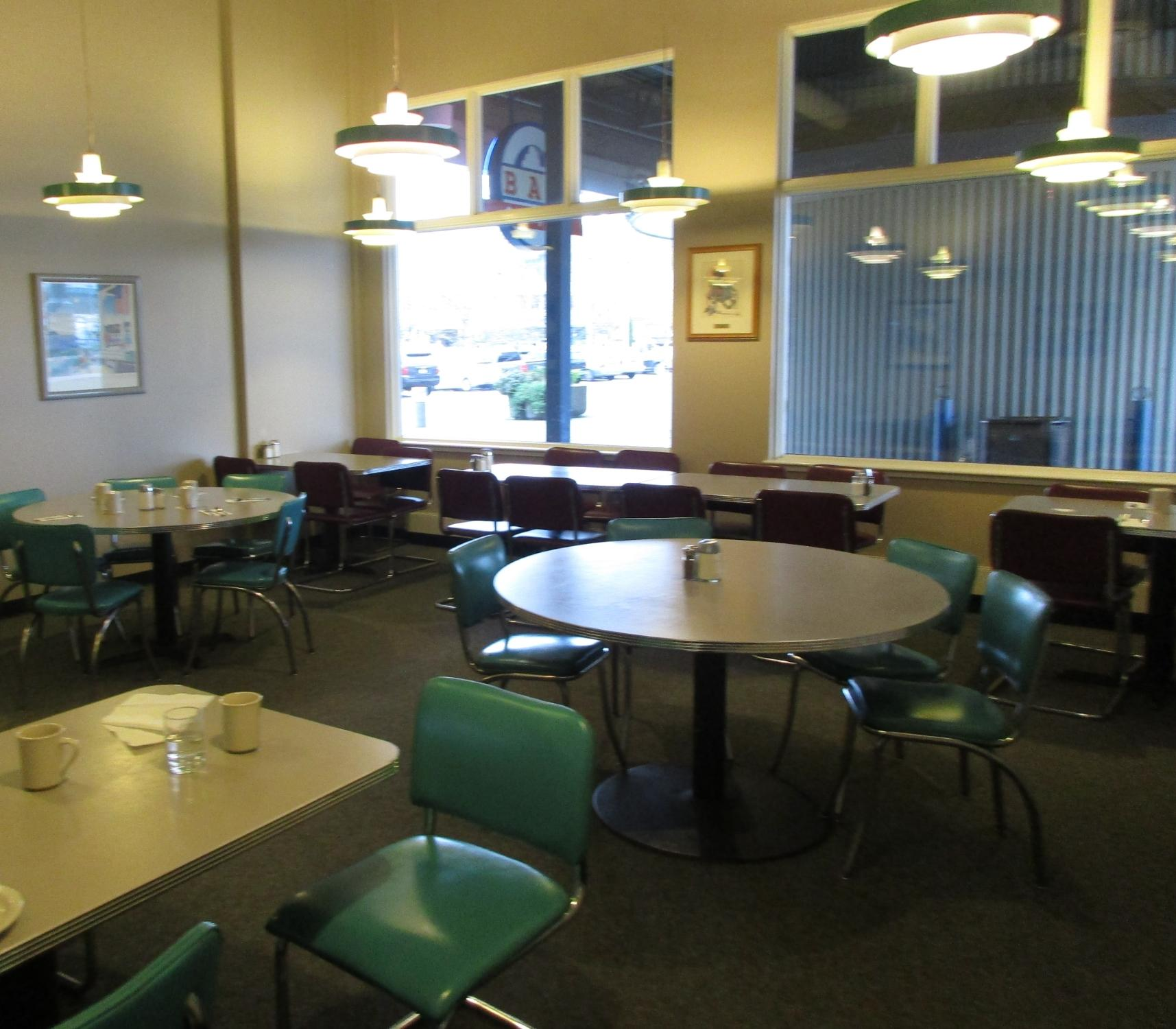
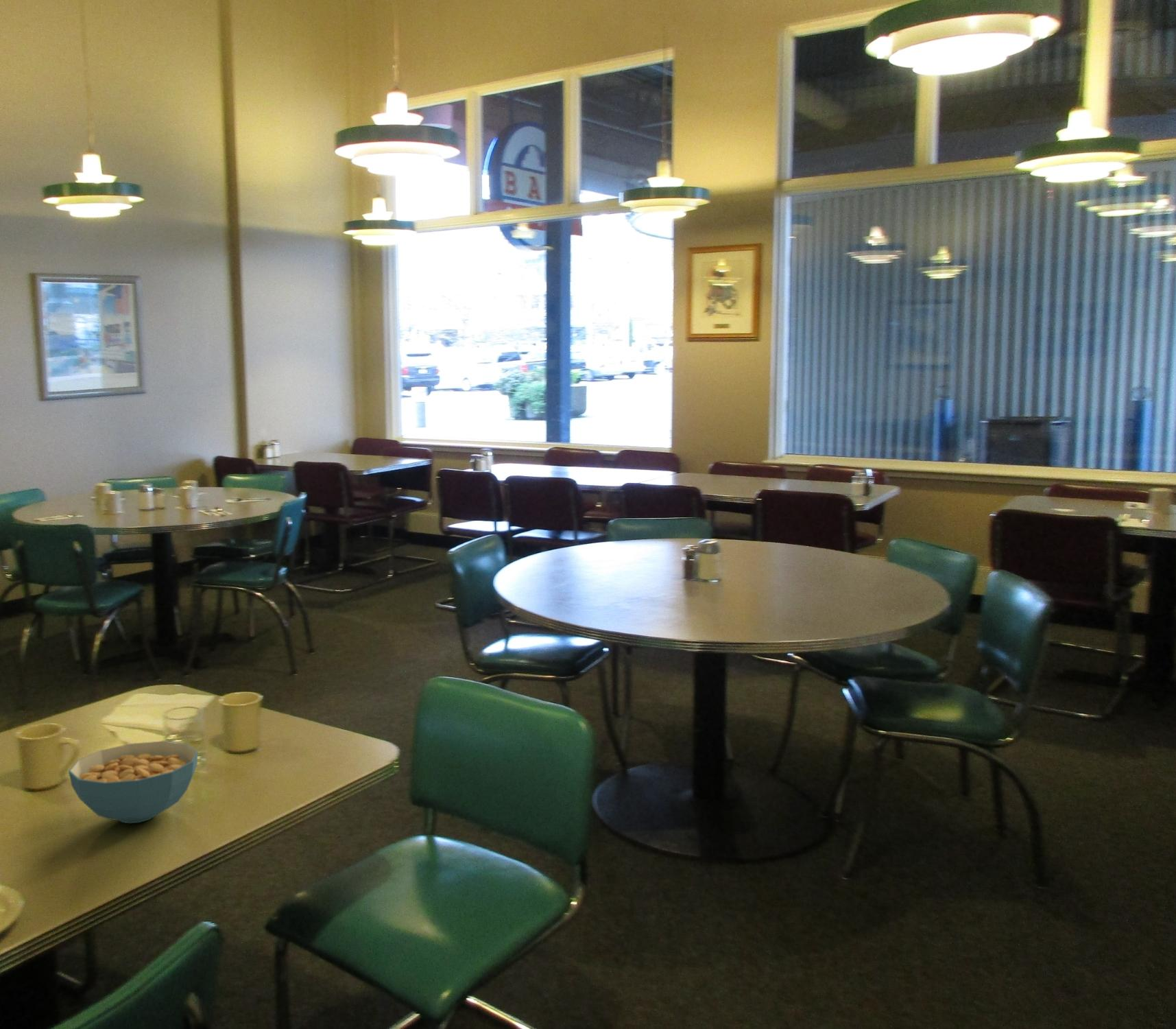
+ cereal bowl [68,741,199,824]
